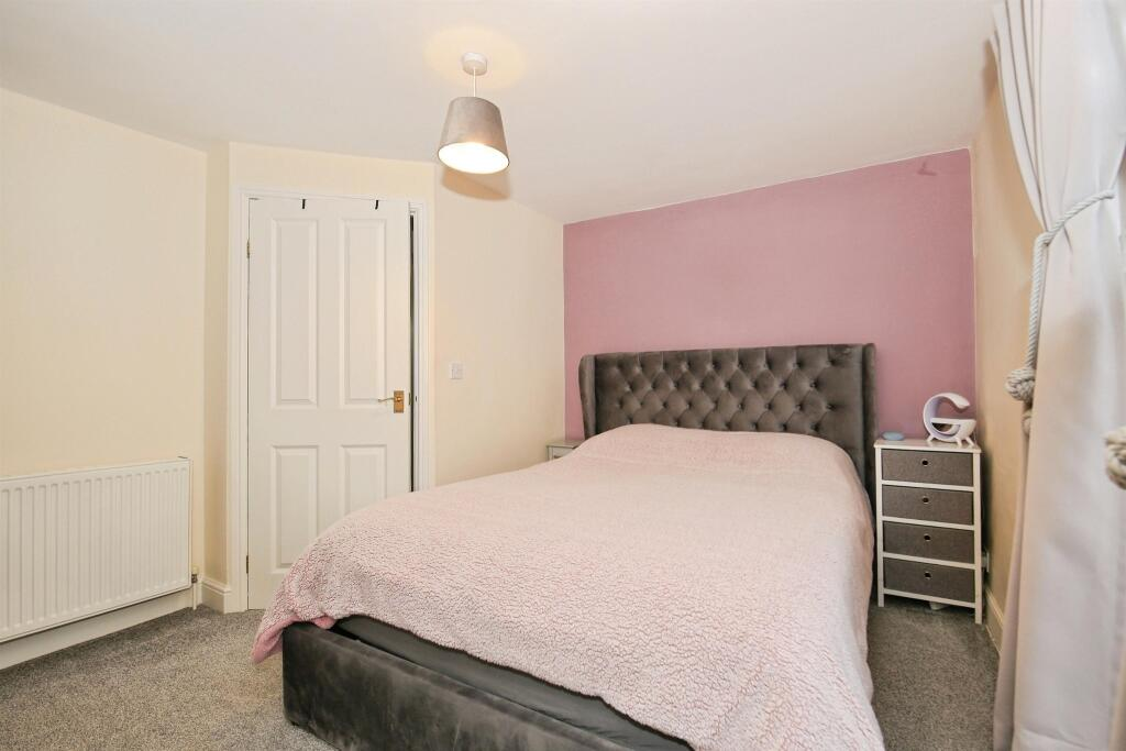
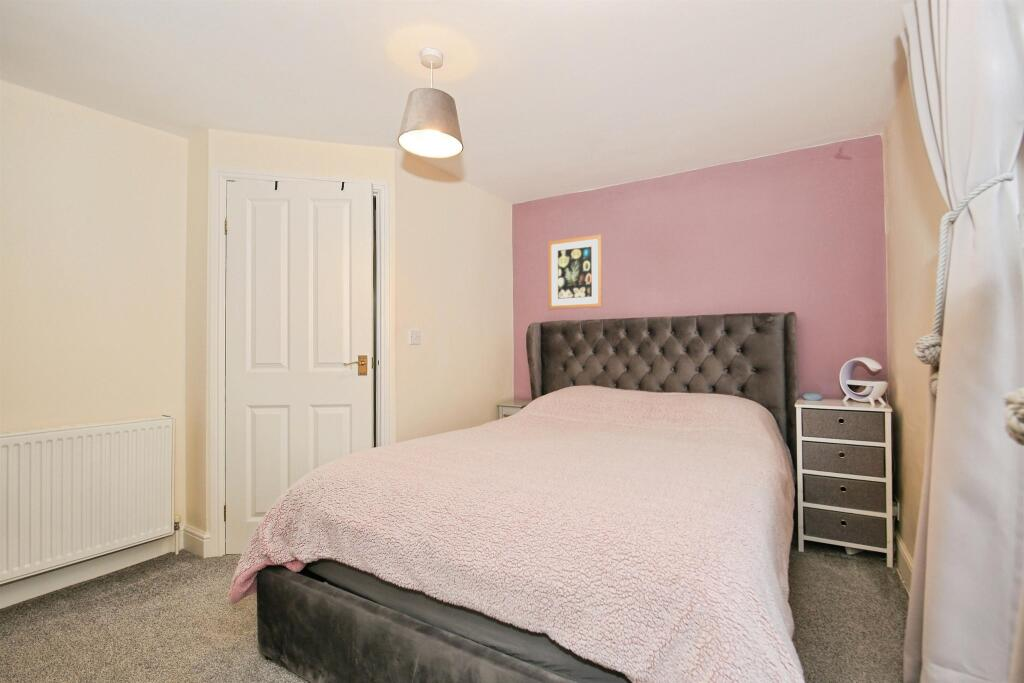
+ wall art [547,233,603,310]
